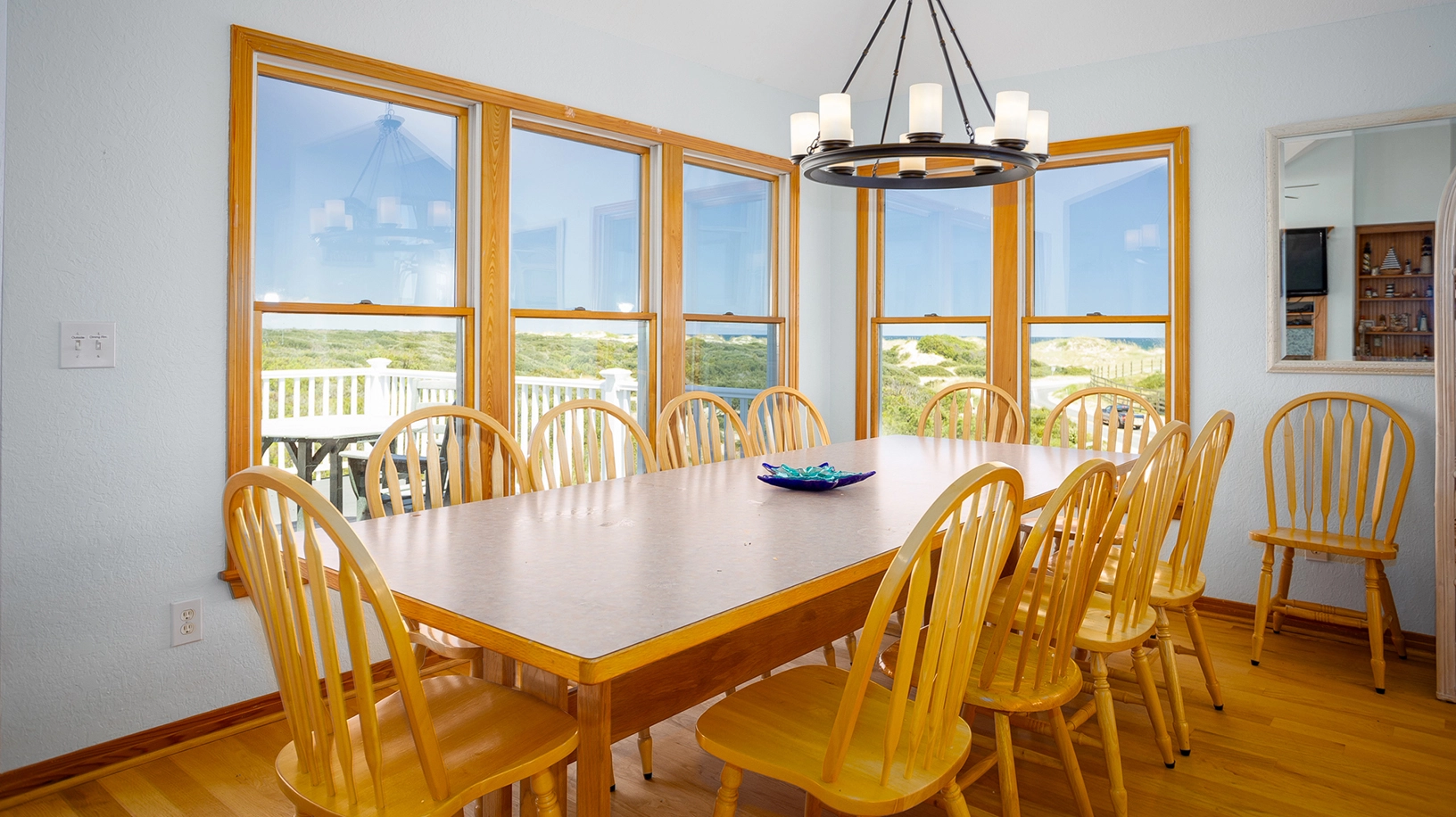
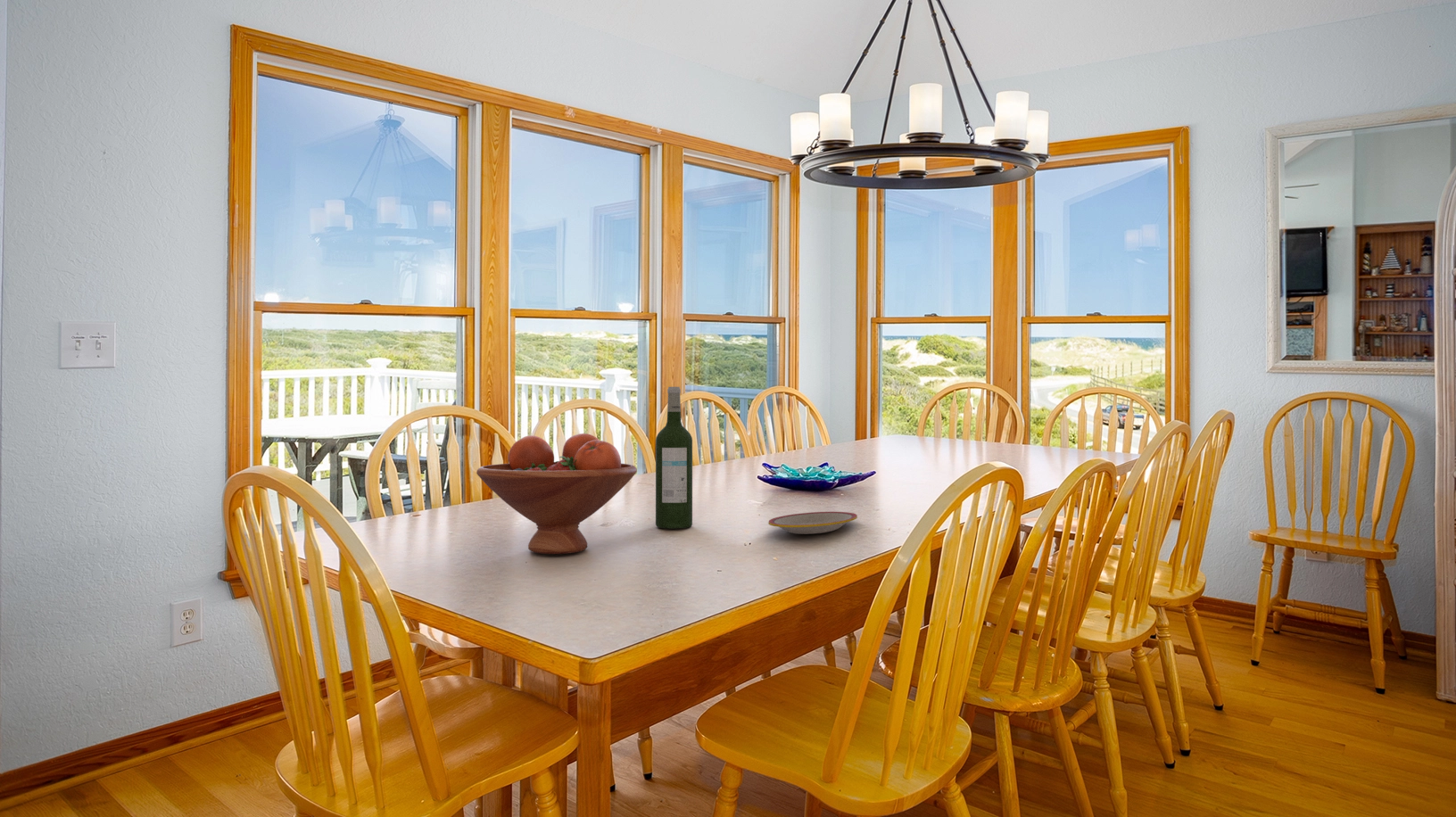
+ fruit bowl [476,433,638,555]
+ plate [767,511,858,535]
+ wine bottle [655,386,693,529]
